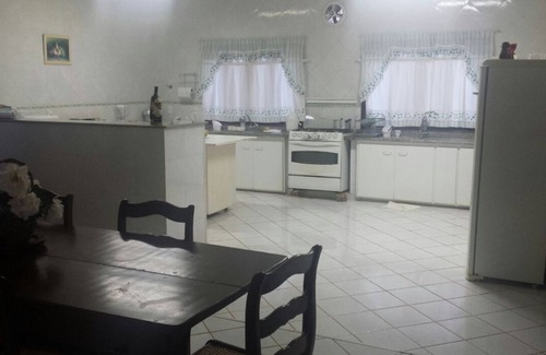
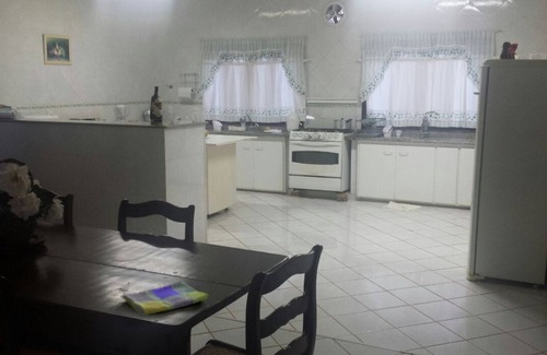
+ dish towel [119,281,209,317]
